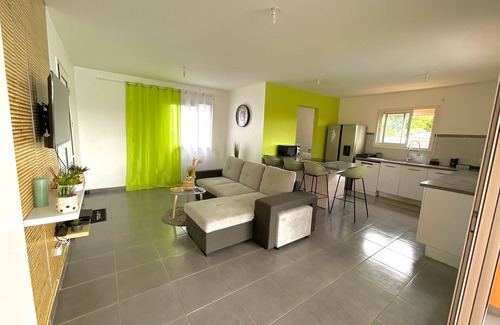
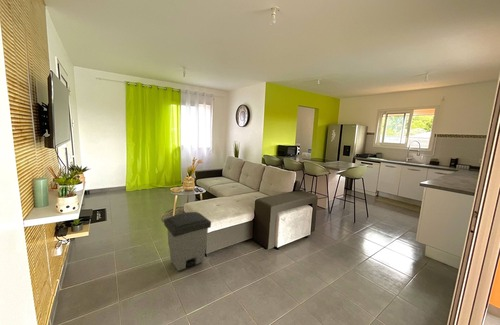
+ trash can [163,211,212,272]
